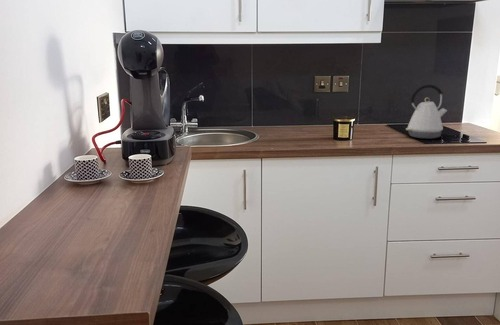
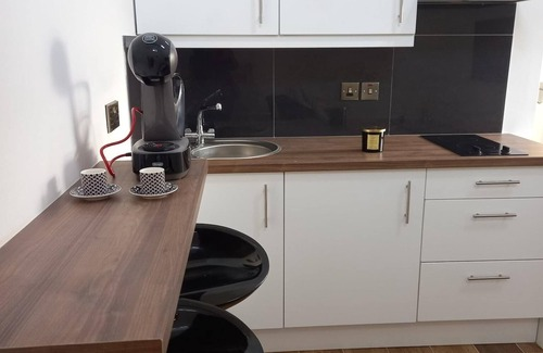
- kettle [405,83,448,140]
